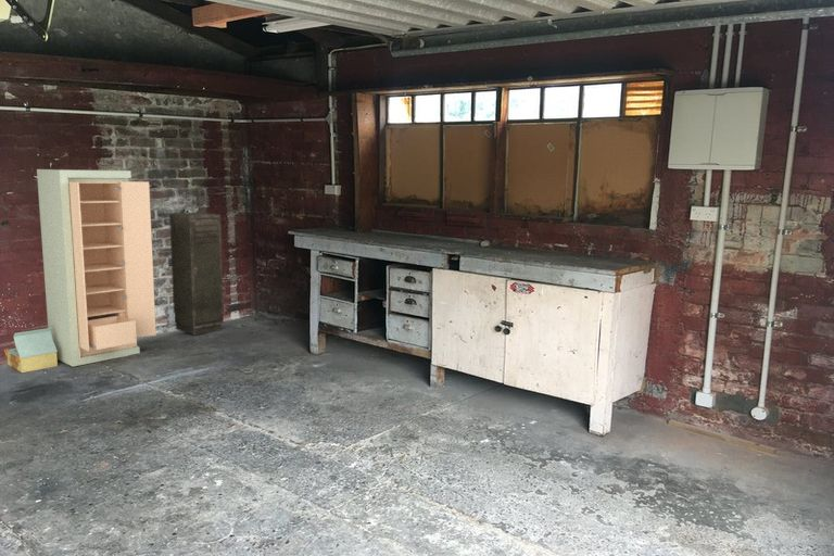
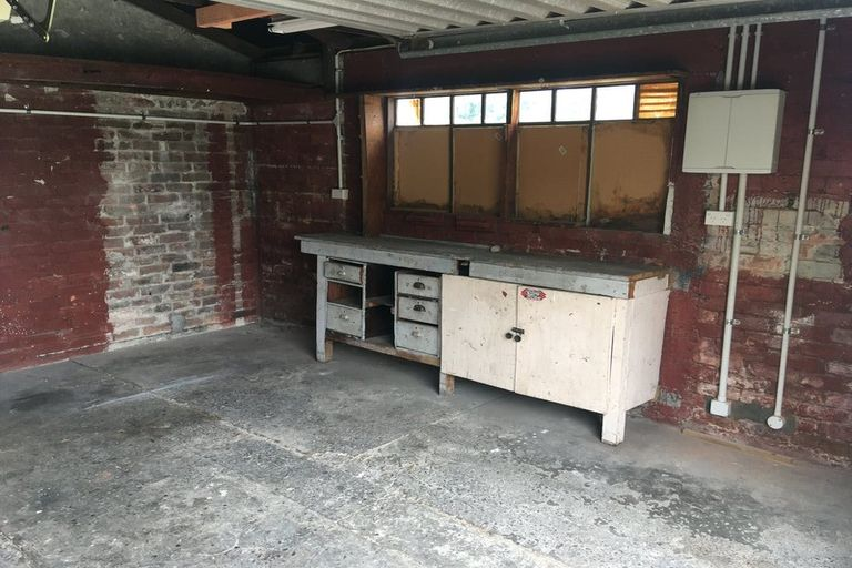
- storage cabinet [168,212,225,337]
- shelving unit [36,168,157,367]
- cardboard box [3,327,59,374]
